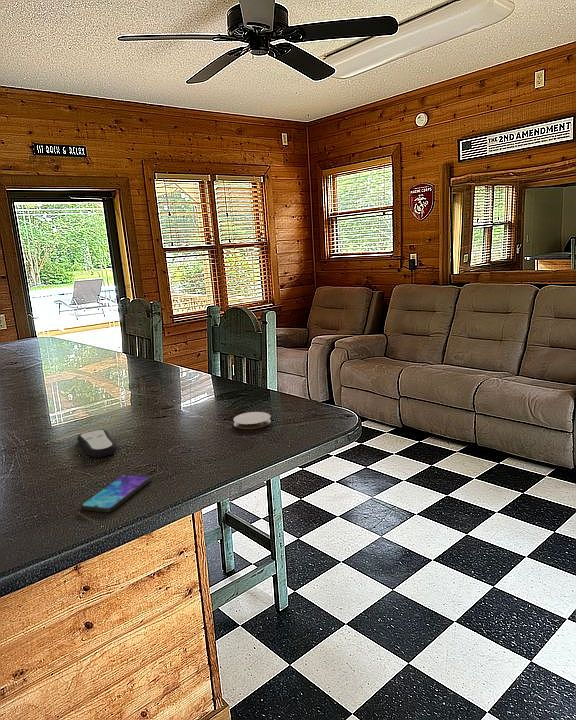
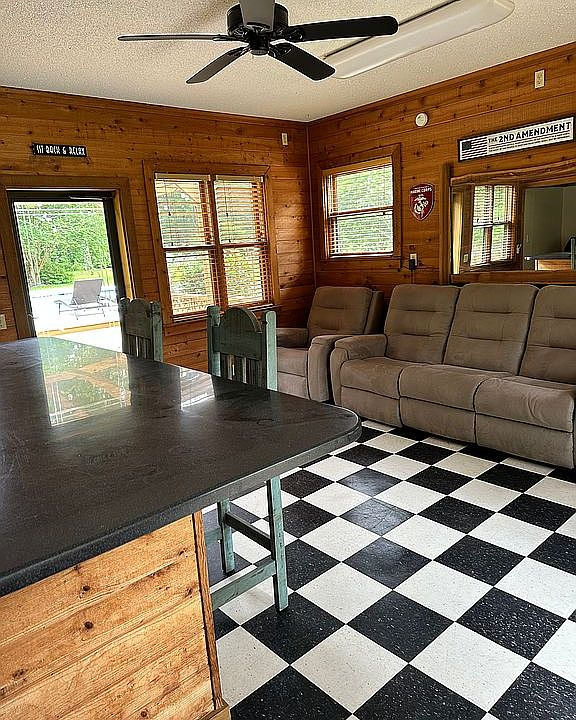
- remote control [76,428,118,458]
- smartphone [80,473,153,513]
- coaster [232,411,272,430]
